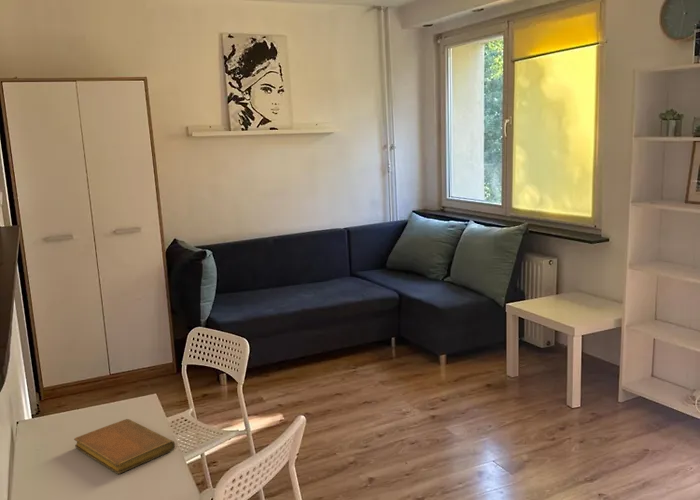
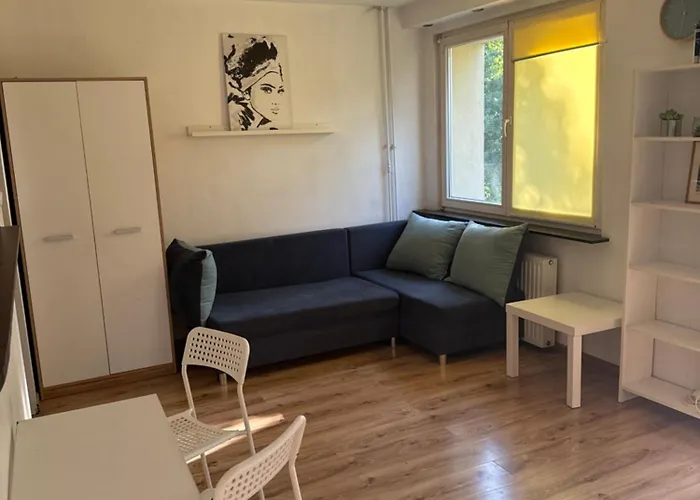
- notebook [73,418,176,475]
